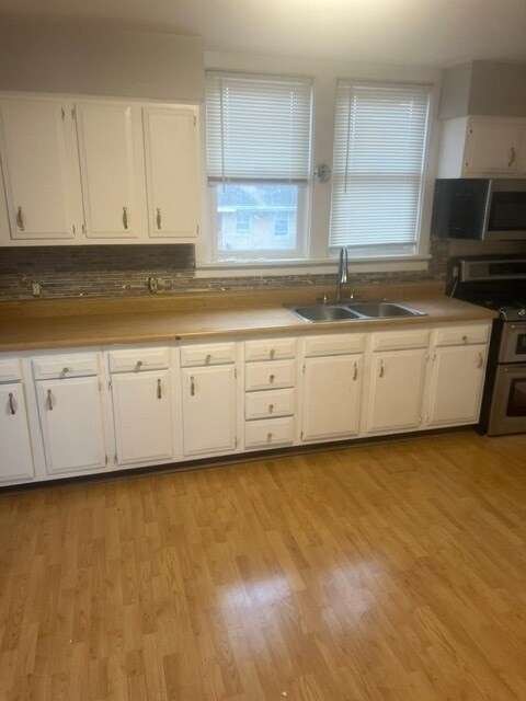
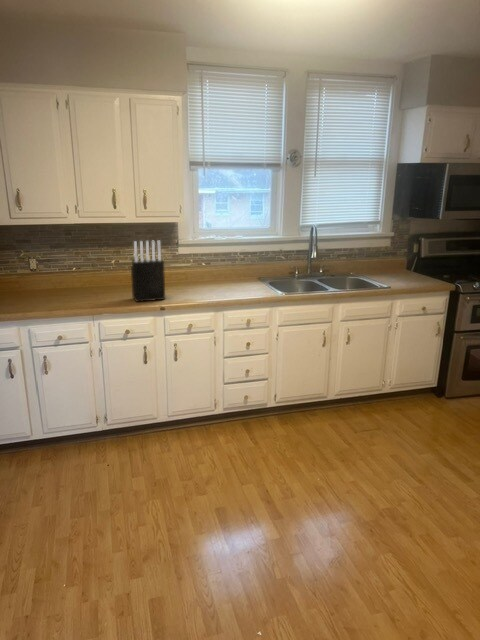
+ knife block [130,239,166,303]
